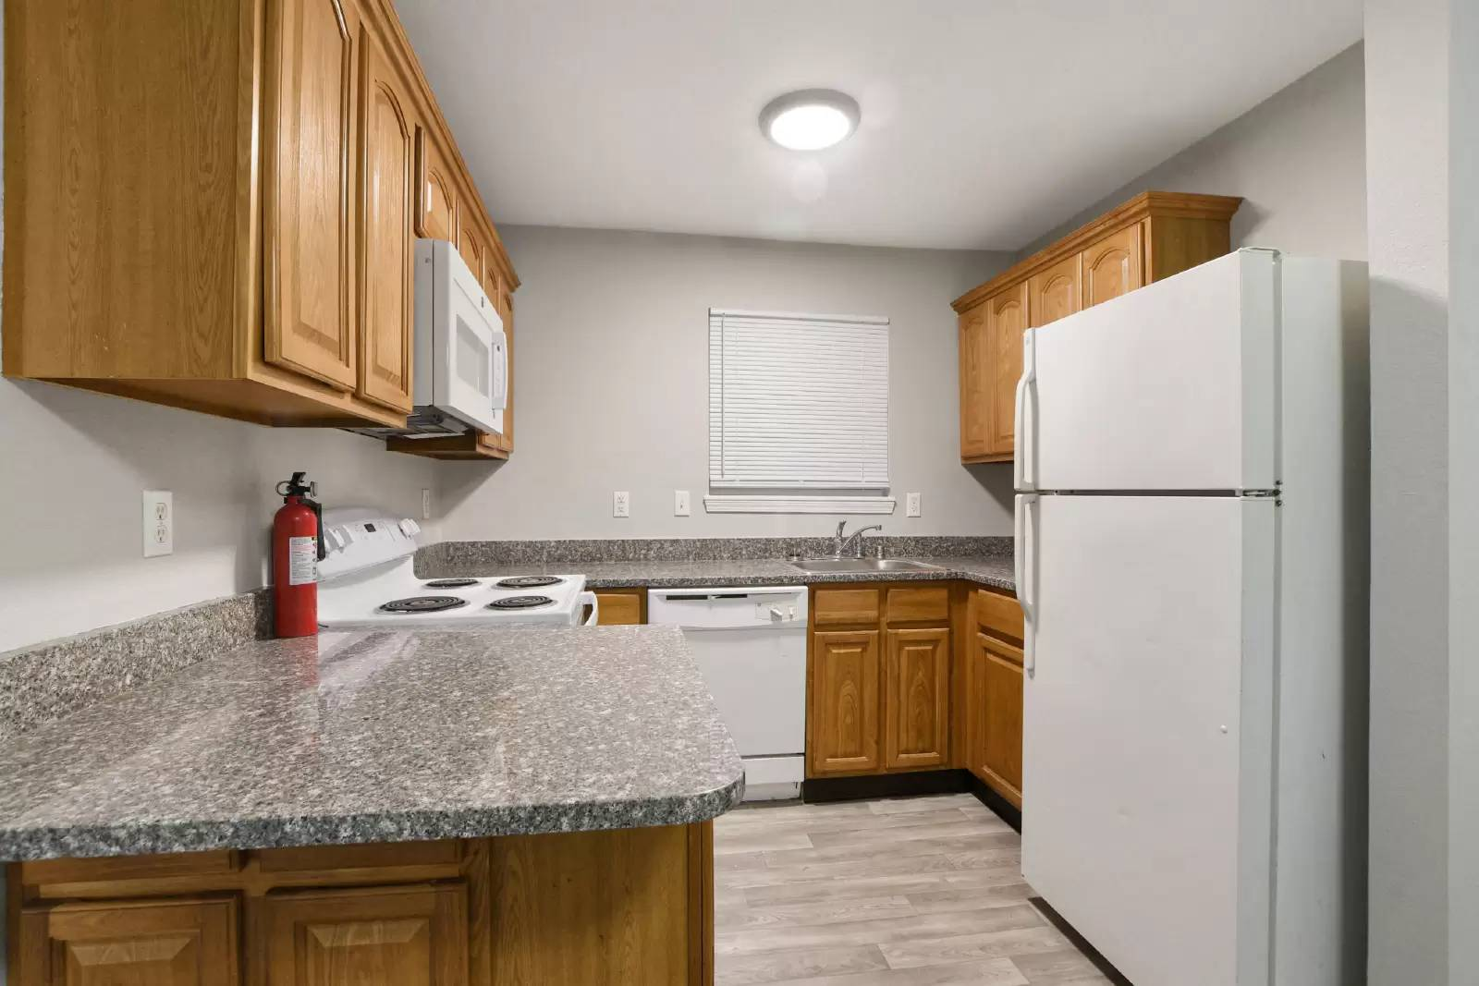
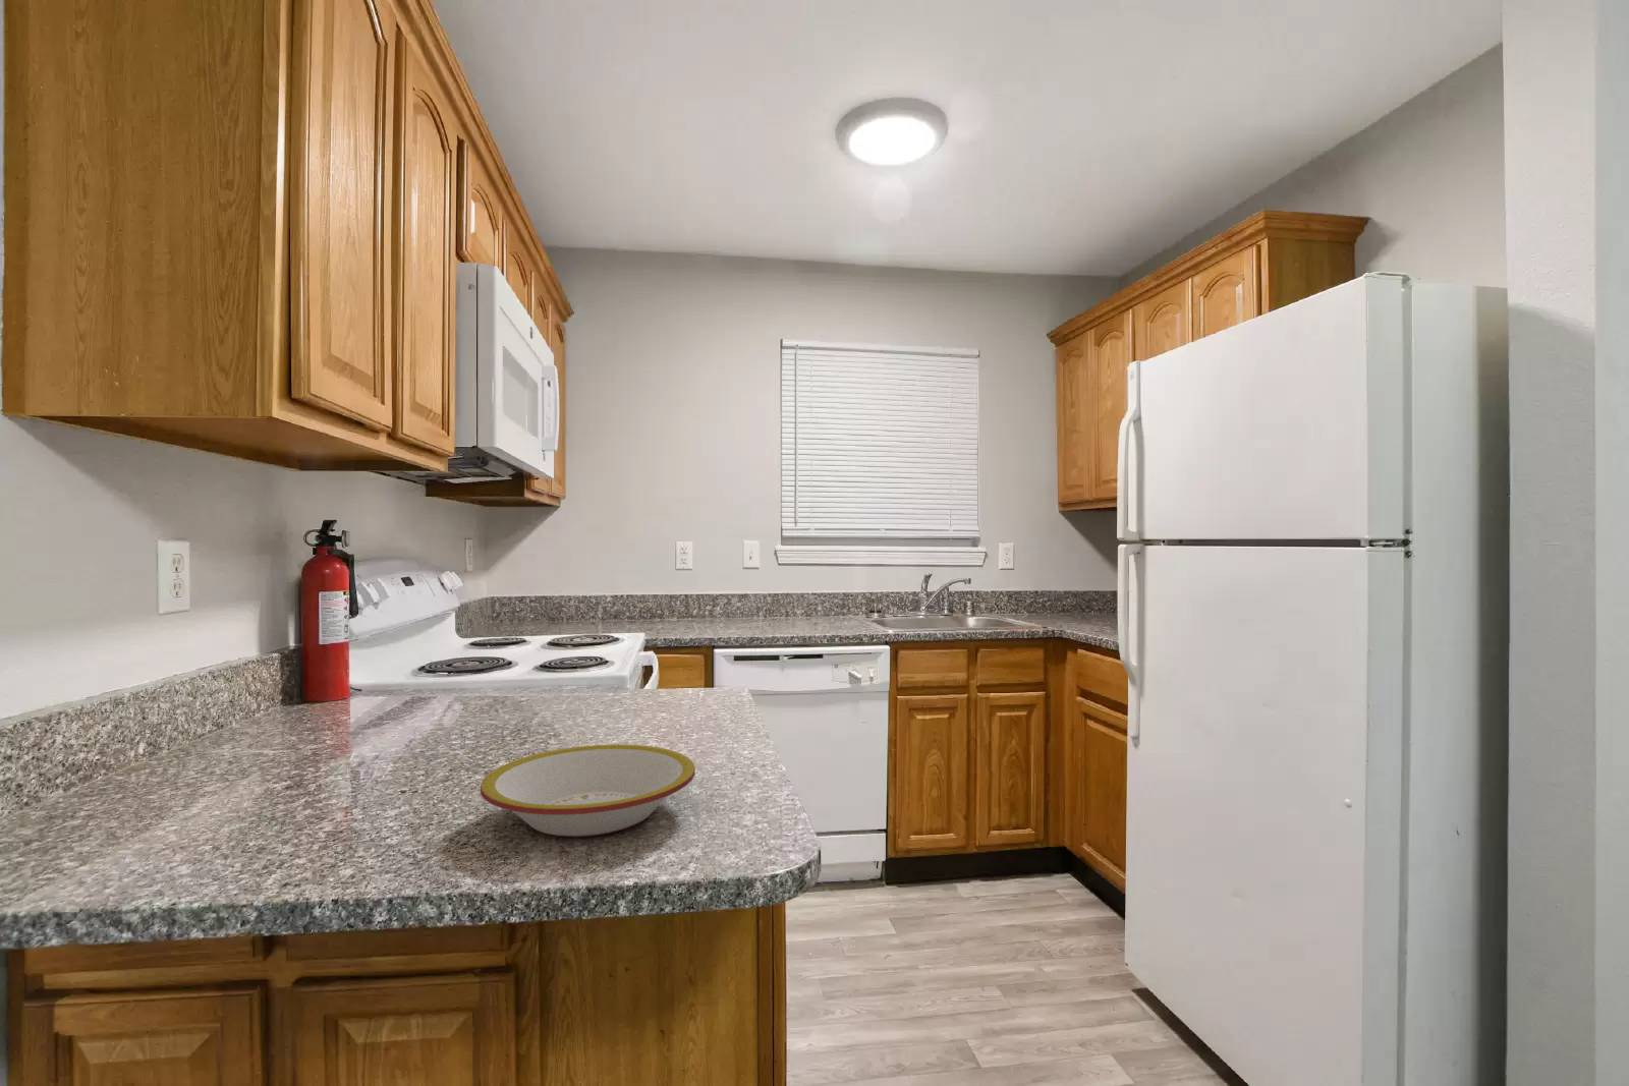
+ bowl [480,744,697,839]
